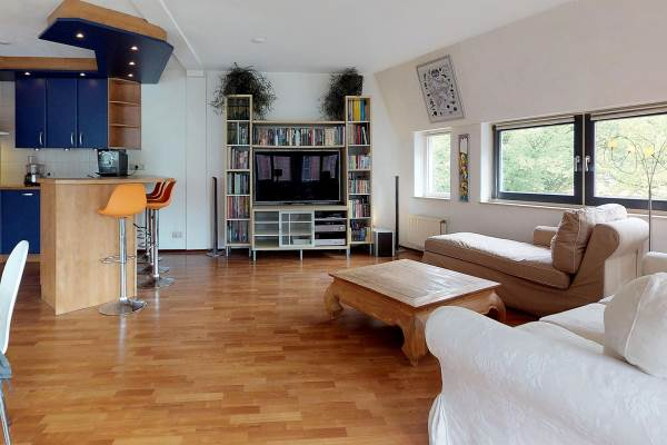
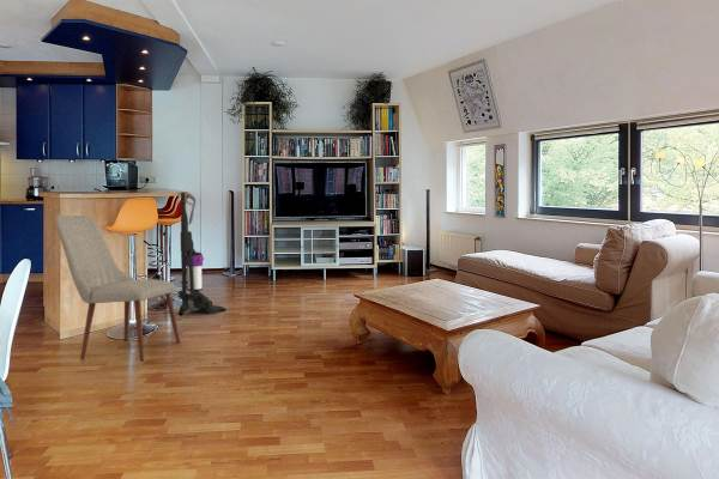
+ vacuum cleaner [177,192,228,317]
+ chair [54,214,181,363]
